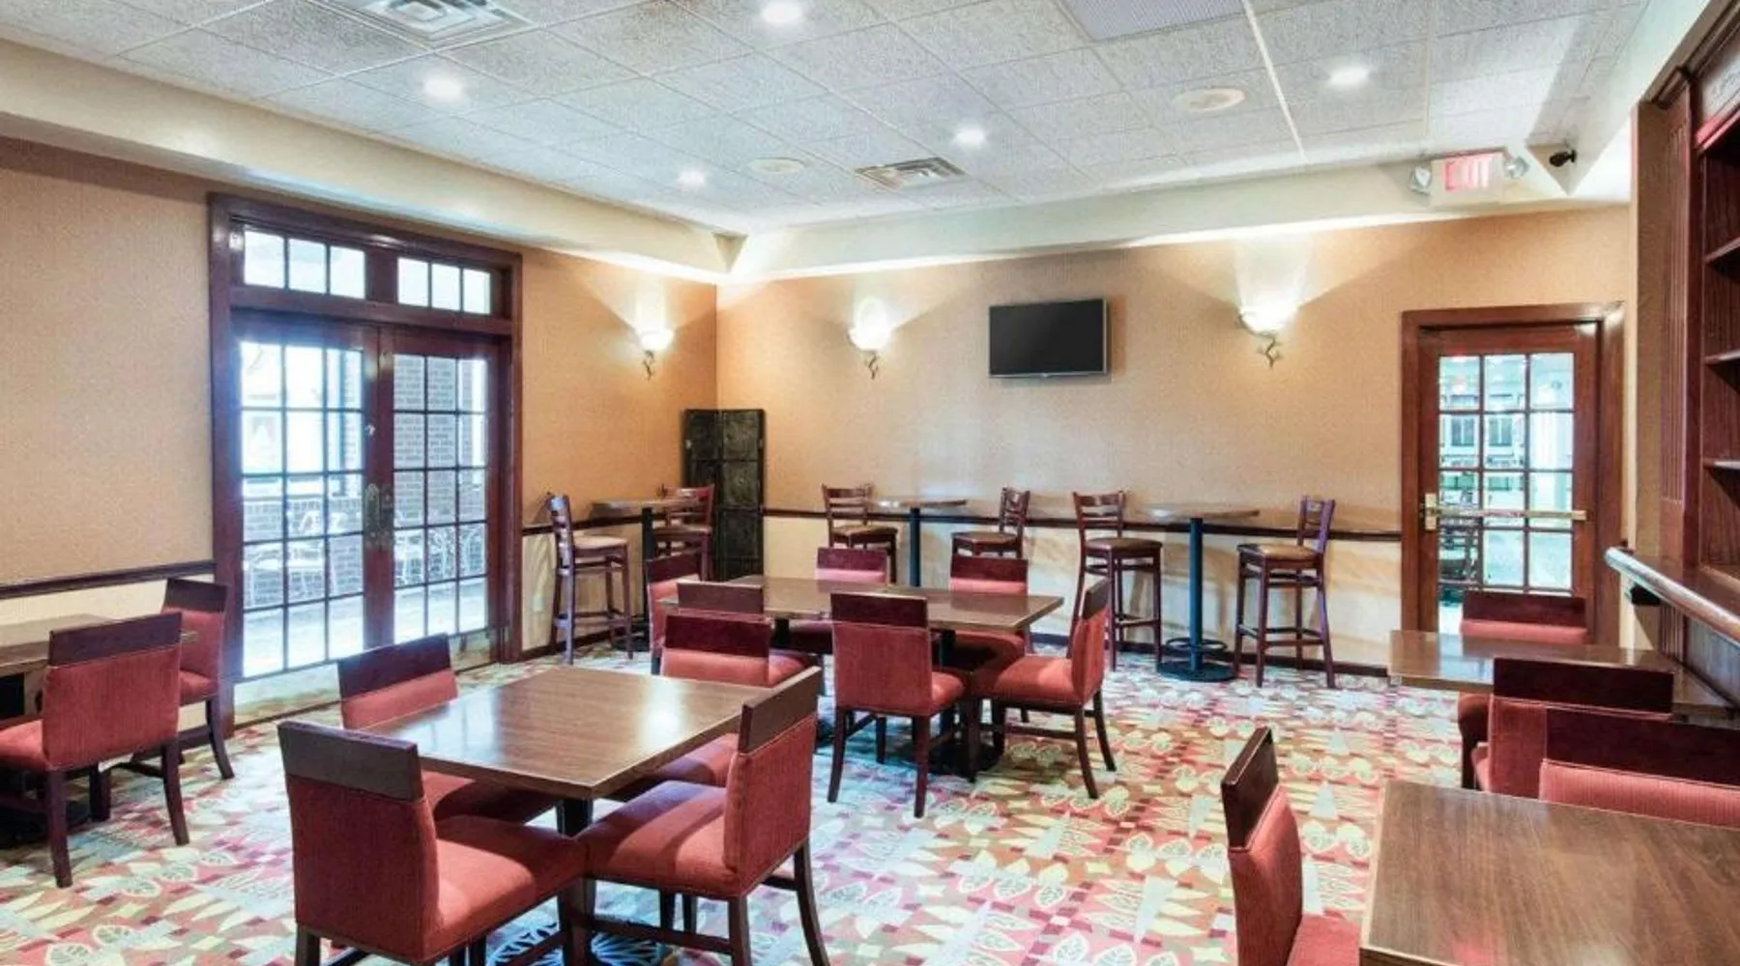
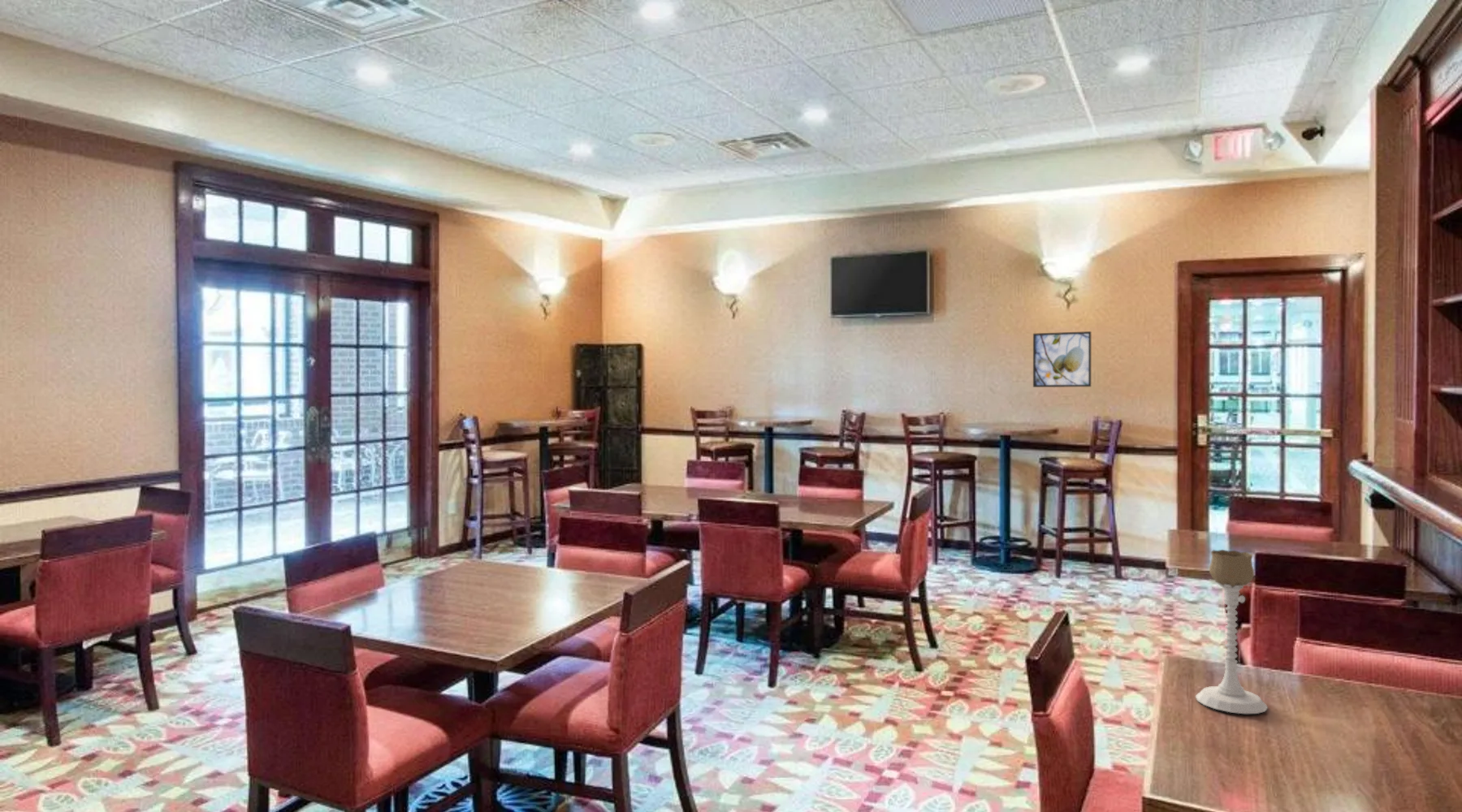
+ candle holder [1195,549,1269,715]
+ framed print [1032,330,1092,388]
